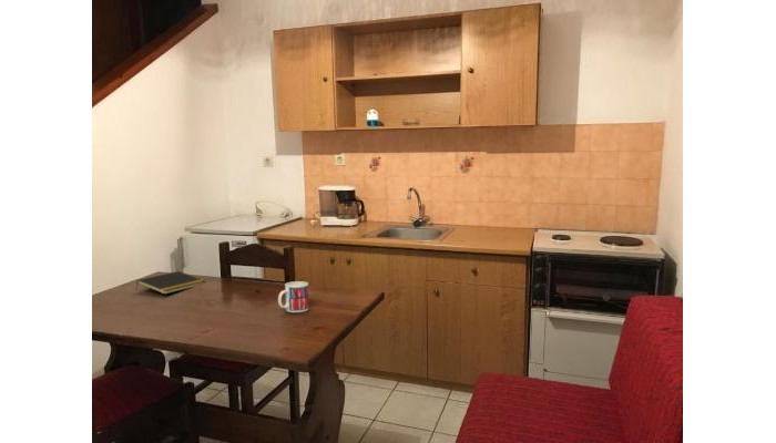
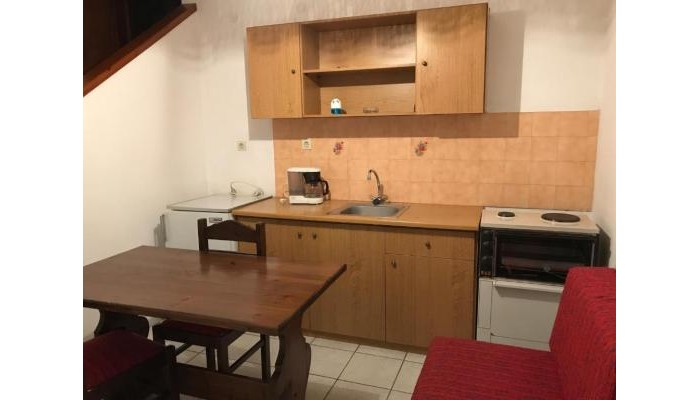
- mug [277,280,309,313]
- notepad [134,270,206,296]
